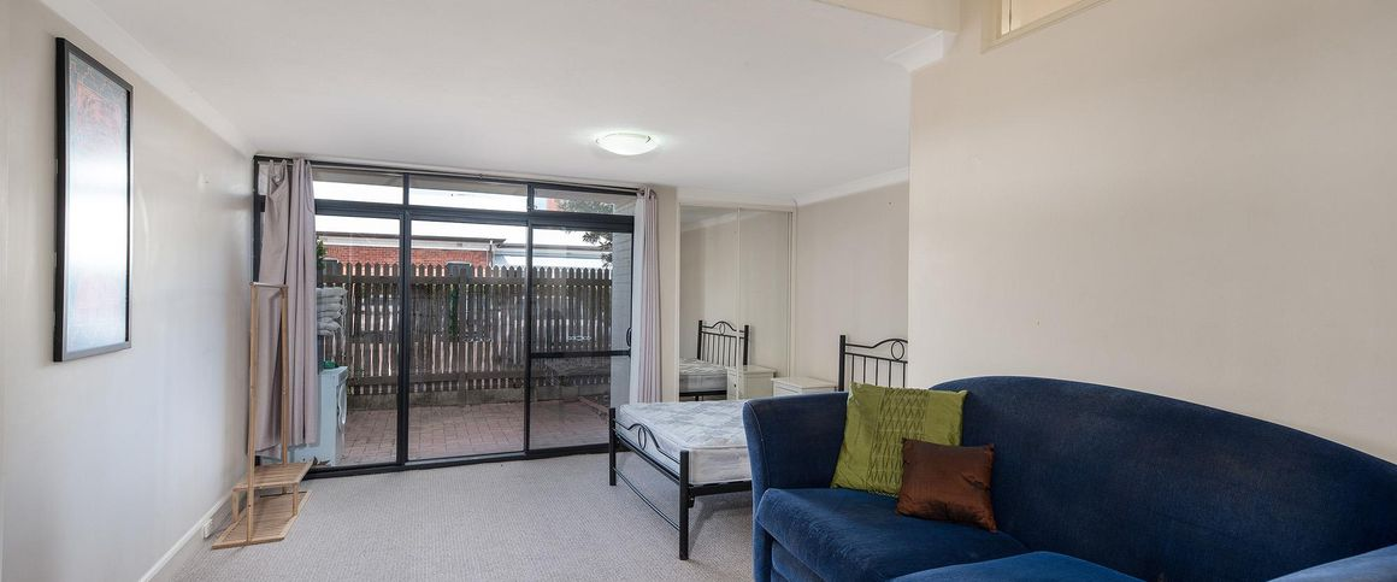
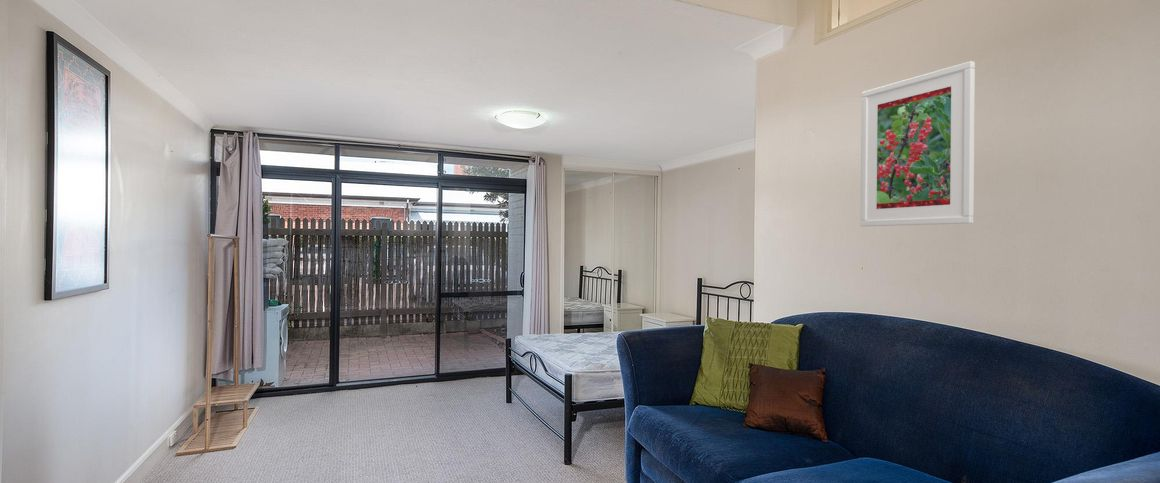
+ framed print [860,60,976,227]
